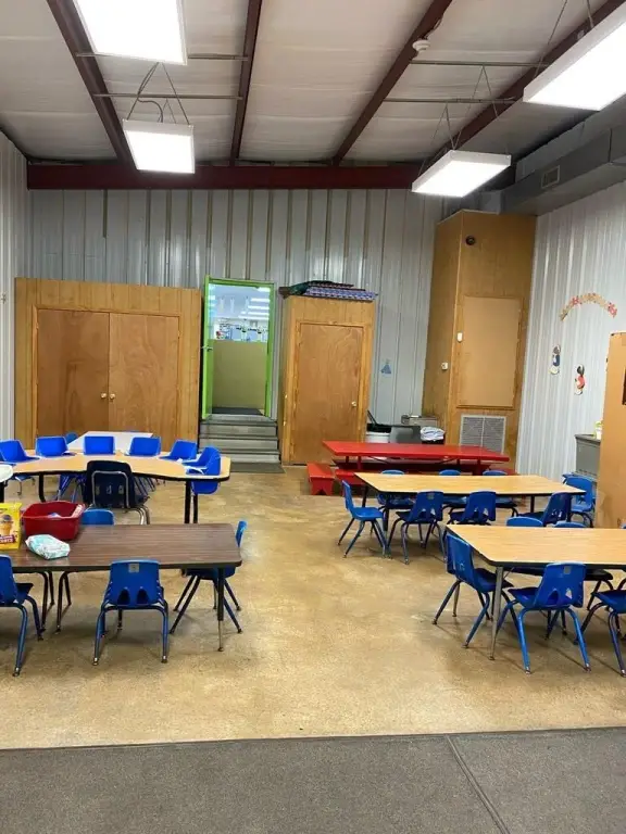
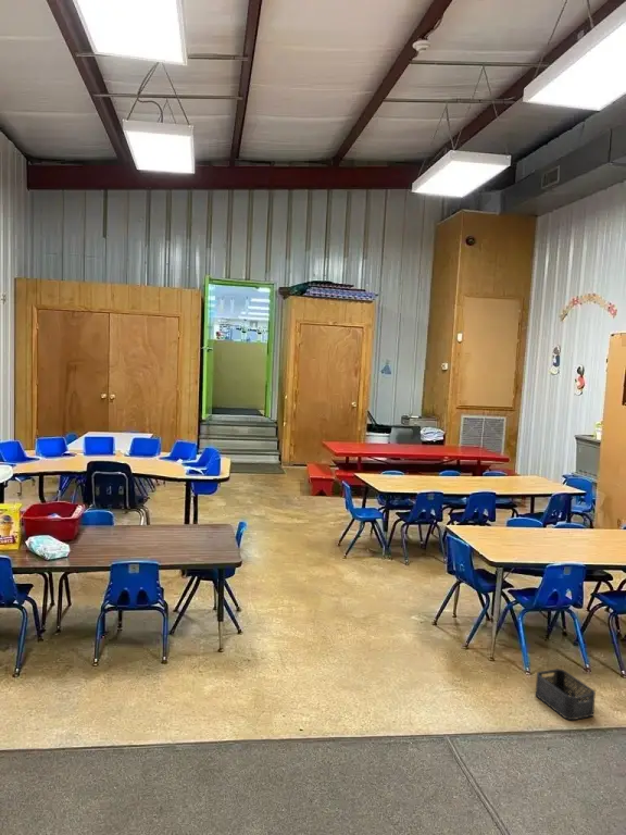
+ storage bin [535,668,597,721]
